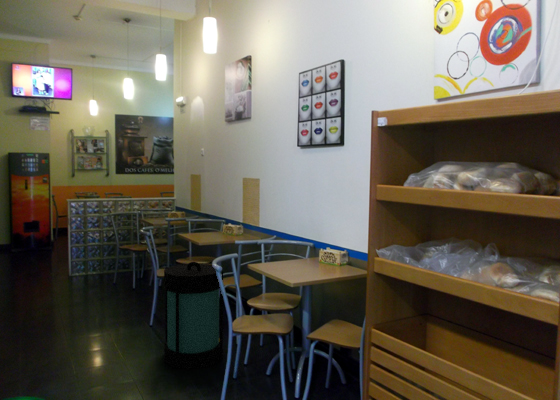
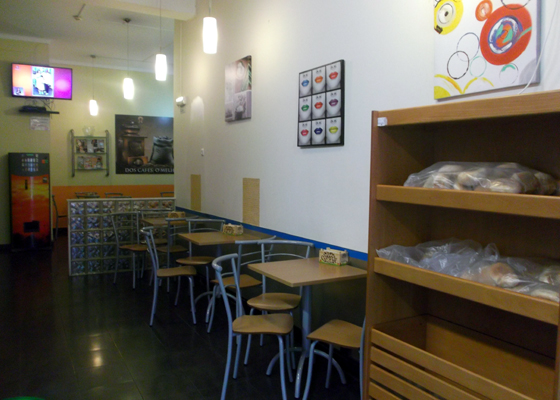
- lantern [163,261,224,370]
